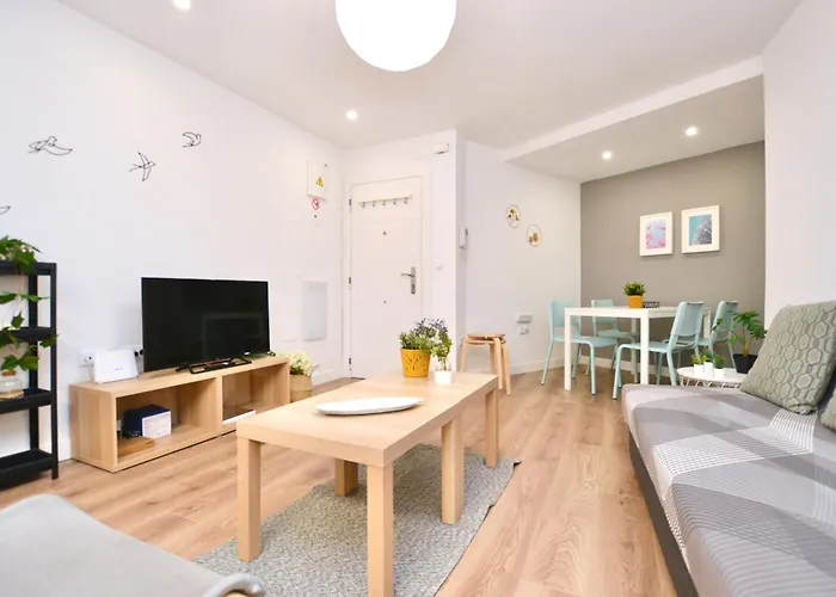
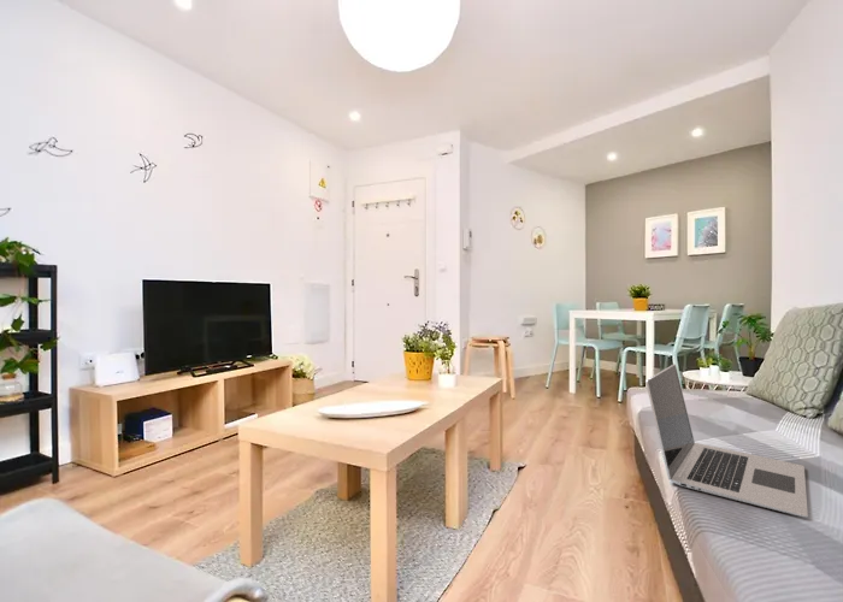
+ laptop [644,362,809,518]
